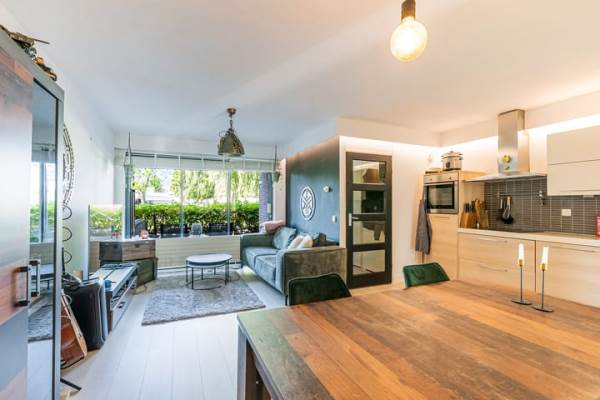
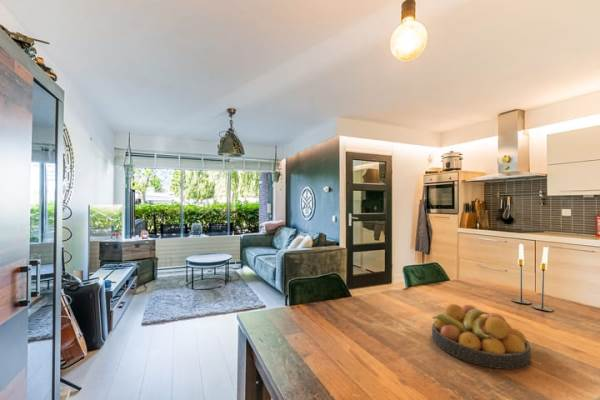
+ fruit bowl [431,303,532,370]
